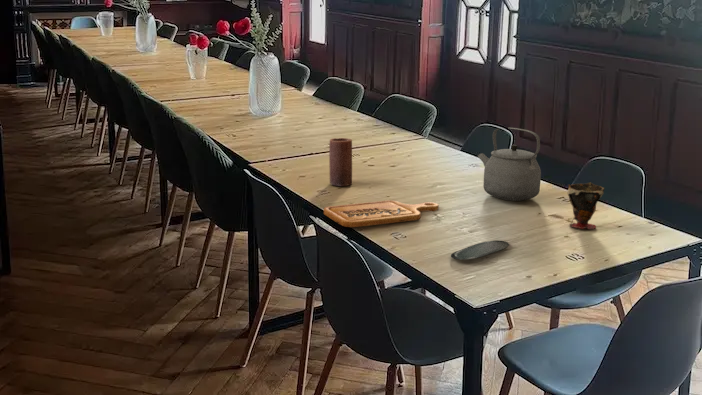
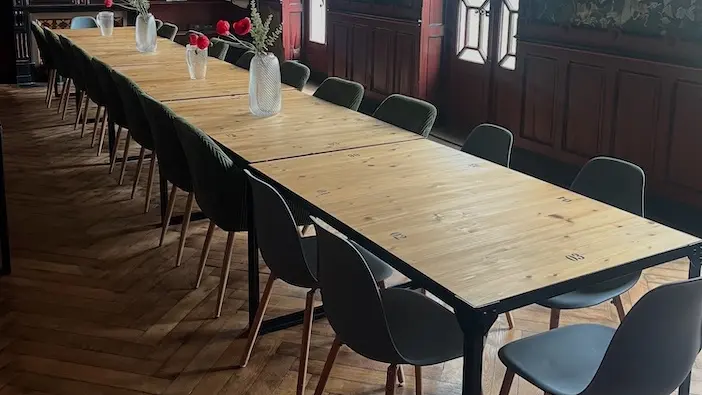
- oval tray [450,239,510,260]
- candle [328,137,353,187]
- cup [567,182,605,230]
- cutting board [323,200,440,228]
- tea kettle [477,127,542,202]
